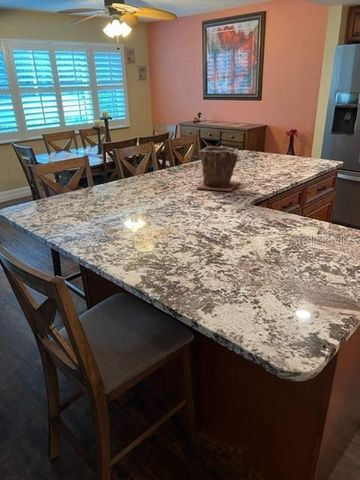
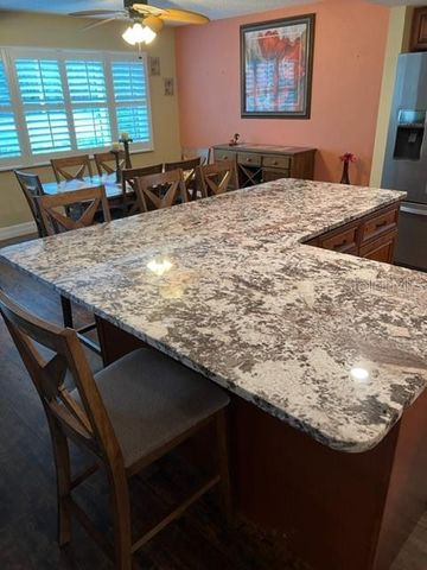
- plant pot [195,145,241,192]
